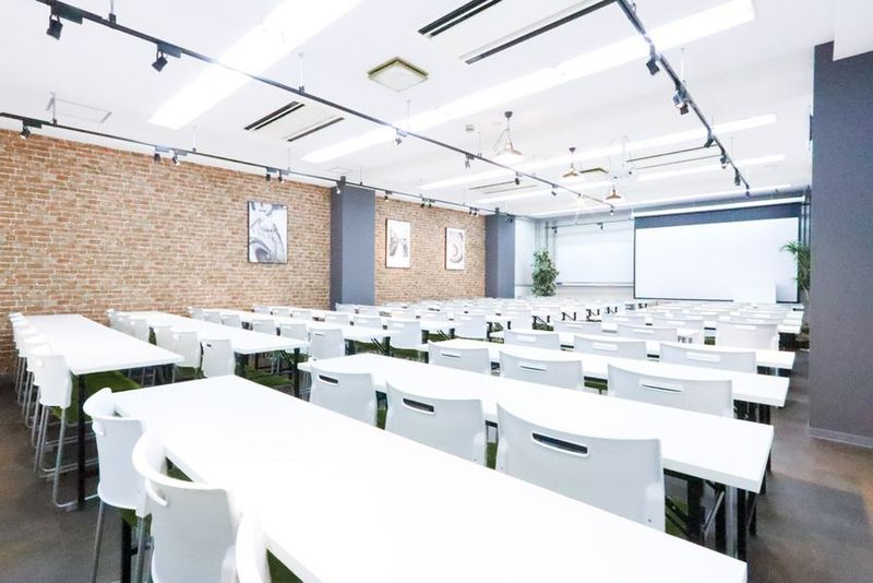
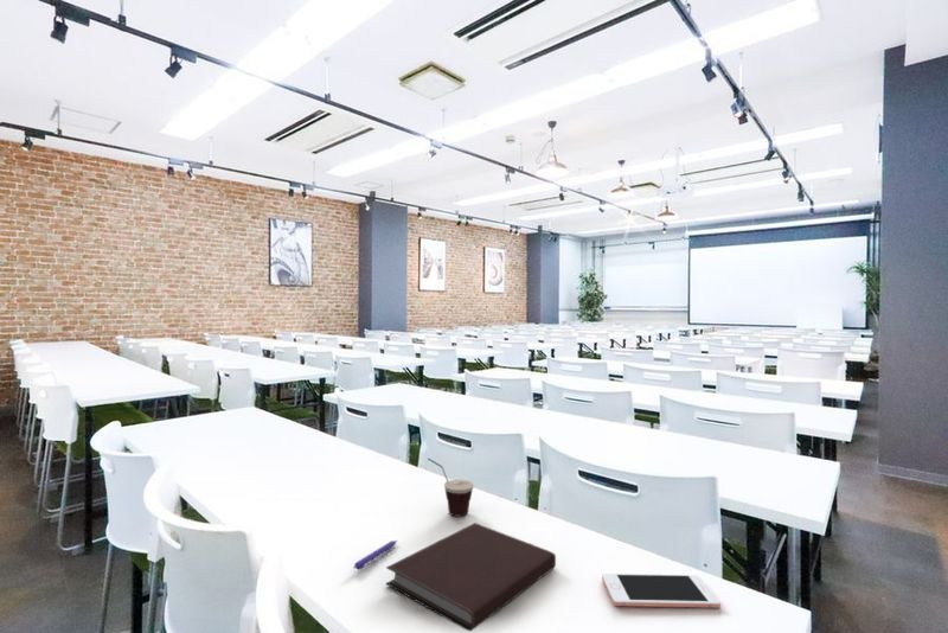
+ pen [352,539,398,571]
+ cup [427,456,474,518]
+ cell phone [601,573,722,609]
+ notebook [385,522,557,632]
